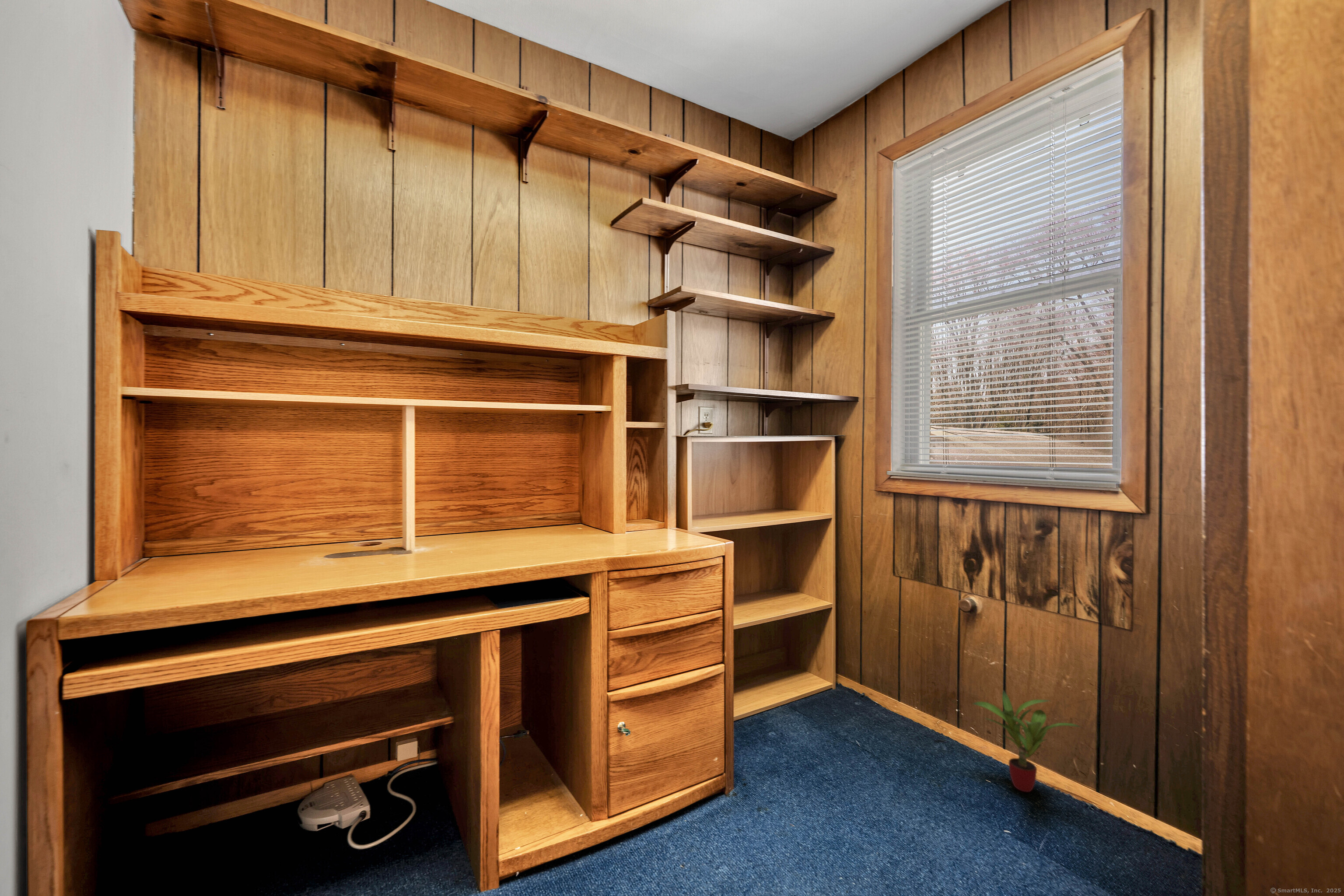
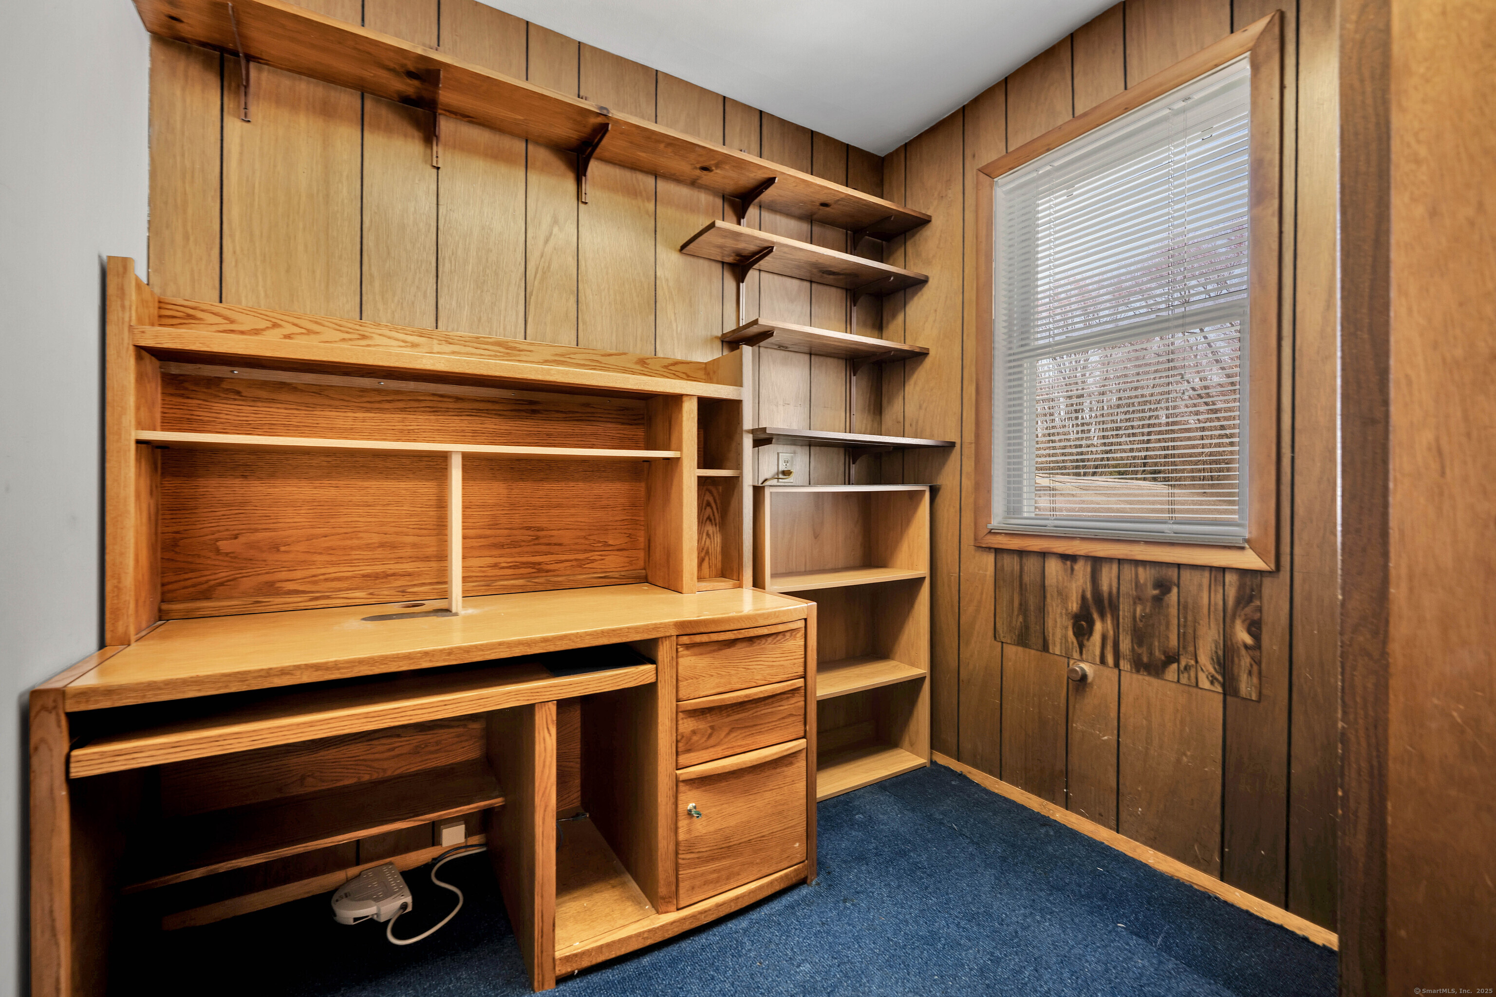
- potted plant [972,690,1082,792]
